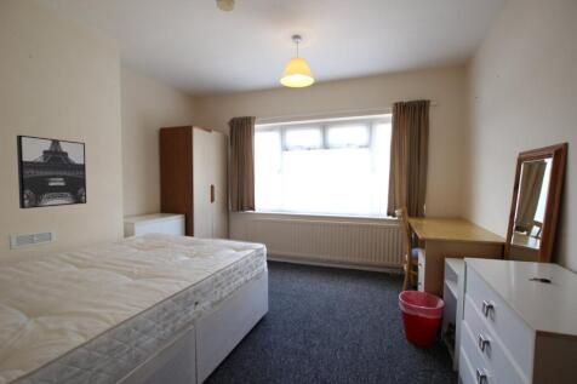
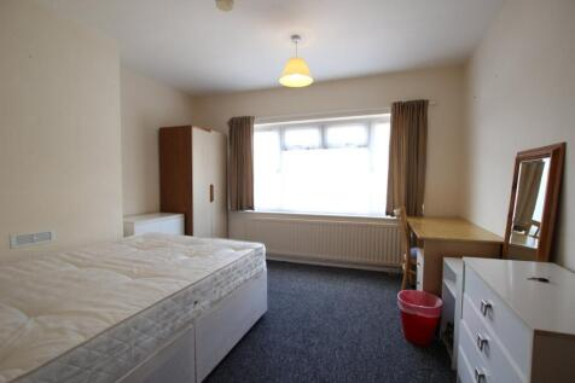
- wall art [16,134,87,210]
